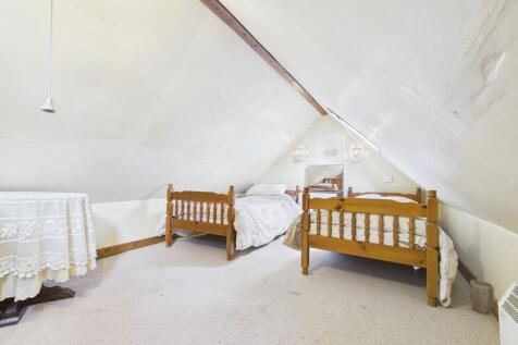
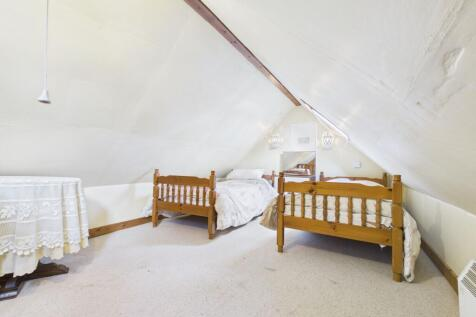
- plant pot [469,279,495,315]
